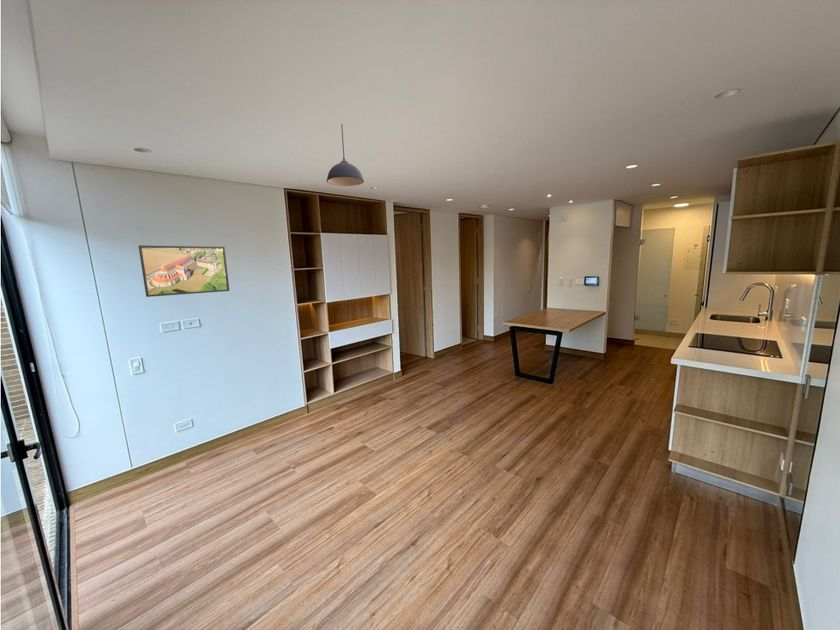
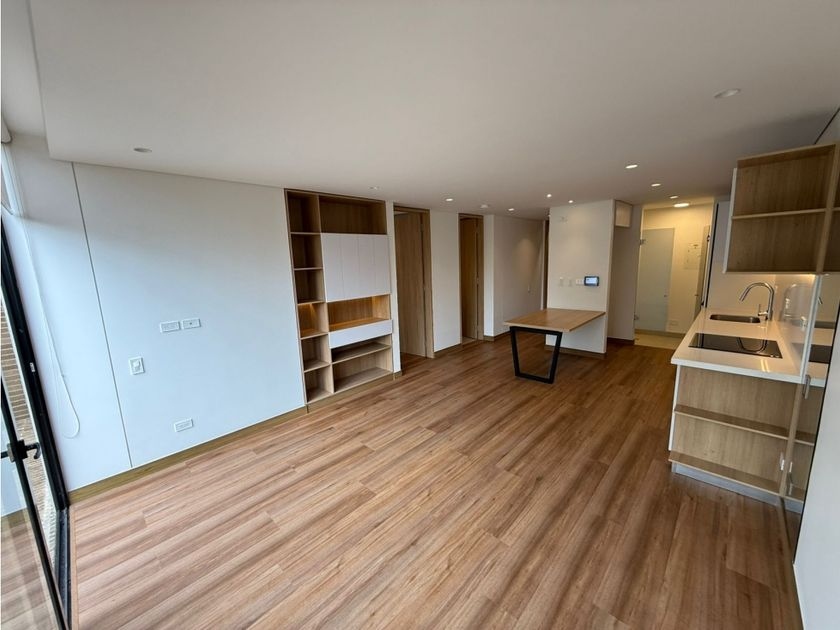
- pendant light [326,123,365,187]
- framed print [138,244,231,298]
